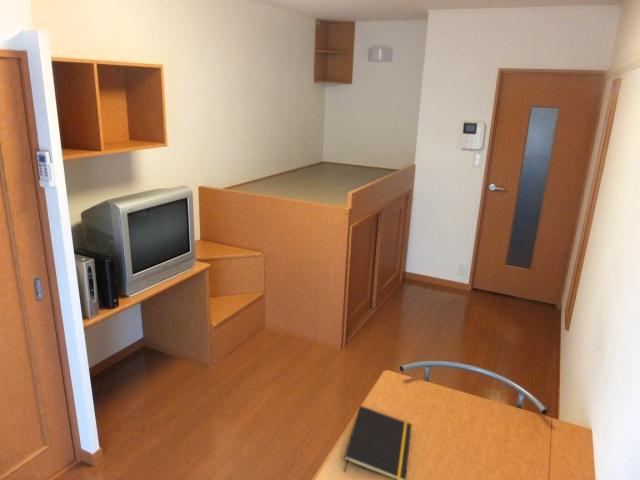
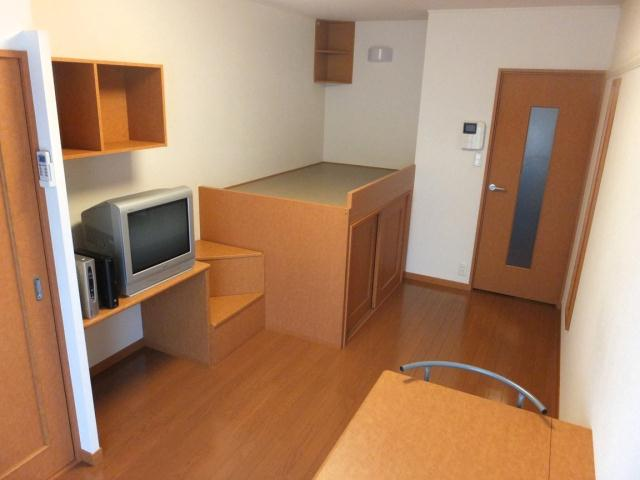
- notepad [343,405,413,480]
